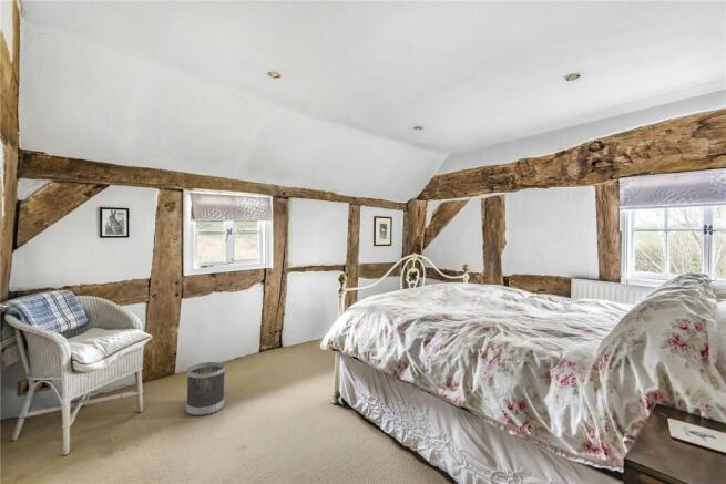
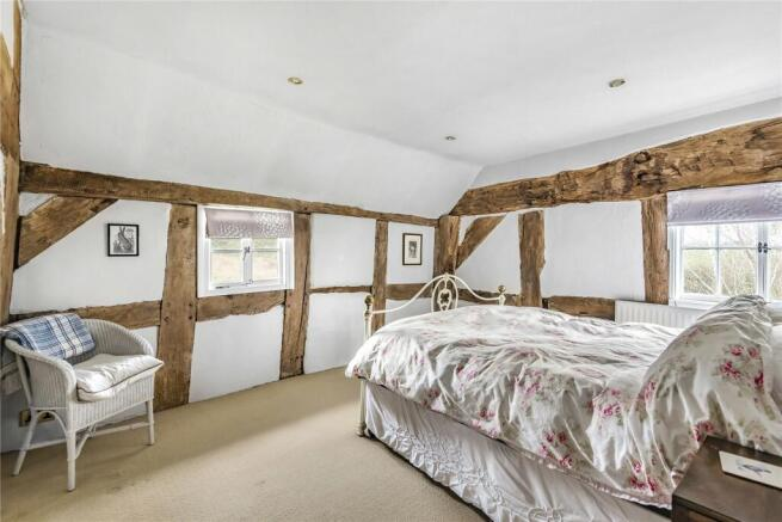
- wastebasket [185,361,226,416]
